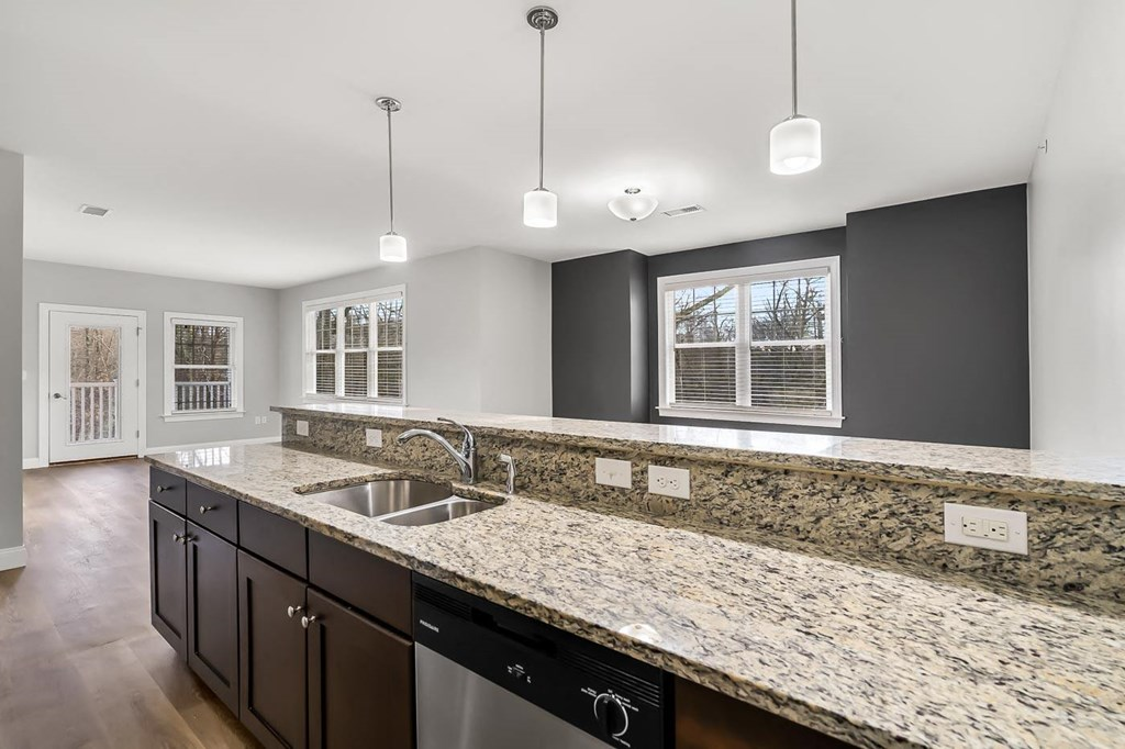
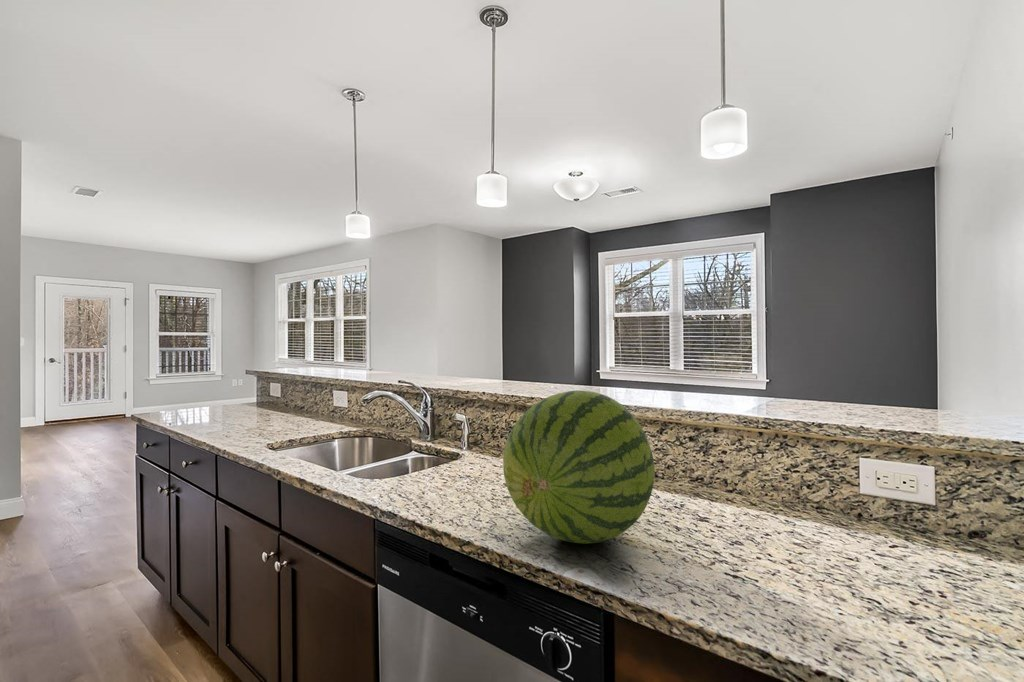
+ fruit [502,389,656,544]
